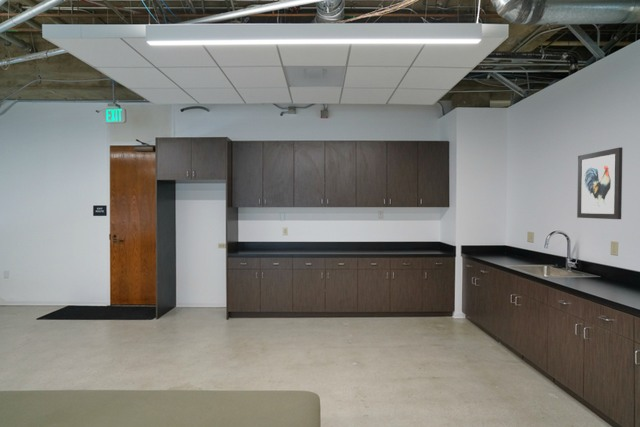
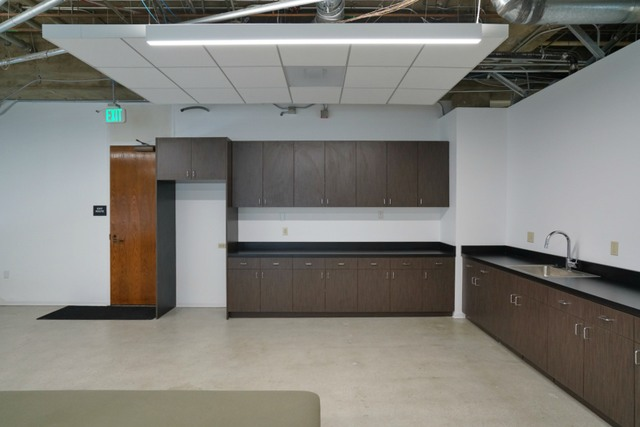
- wall art [576,146,624,220]
